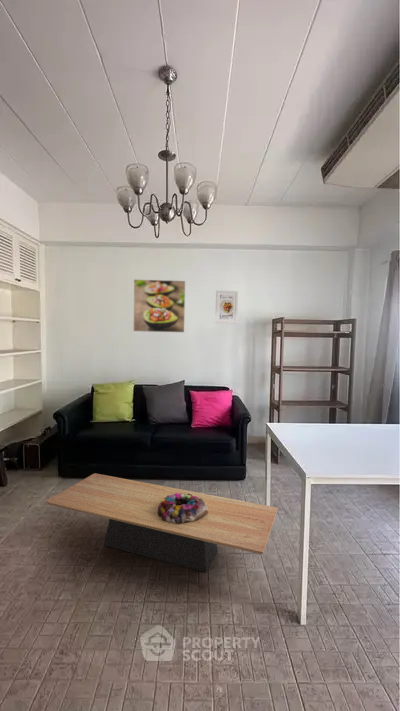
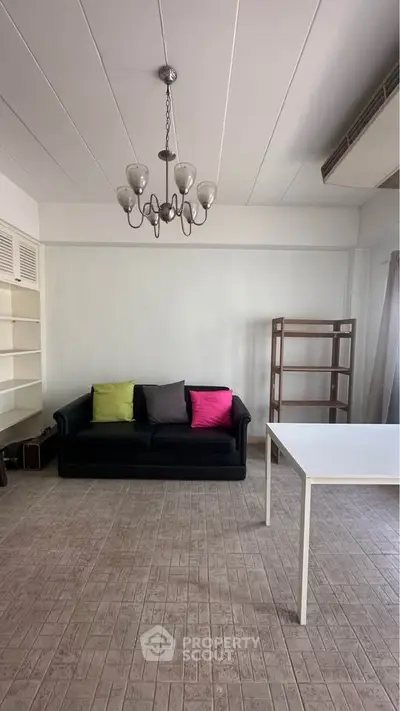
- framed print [214,290,239,325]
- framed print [132,278,186,333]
- coffee table [44,472,279,573]
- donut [158,493,208,523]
